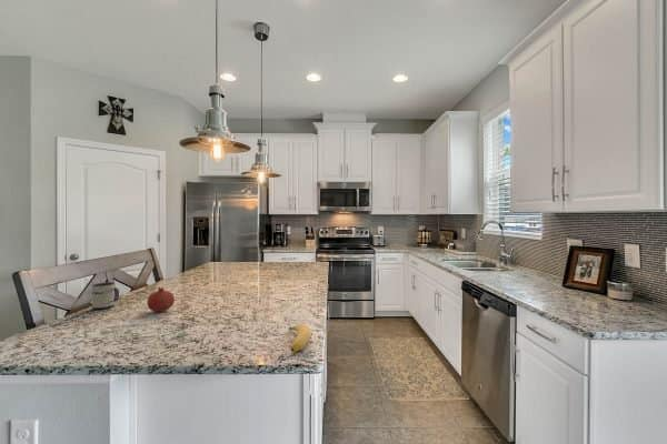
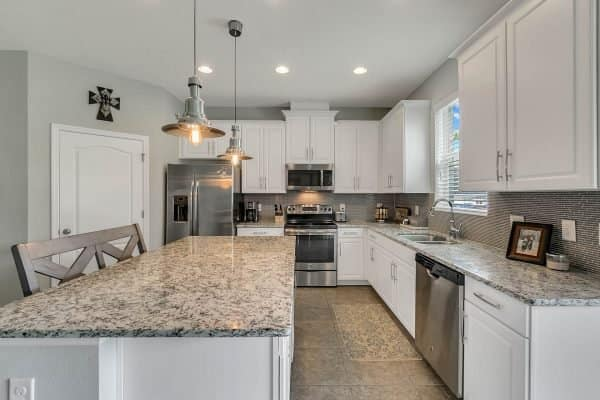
- mug [91,282,120,311]
- banana [288,322,311,353]
- fruit [147,286,176,313]
